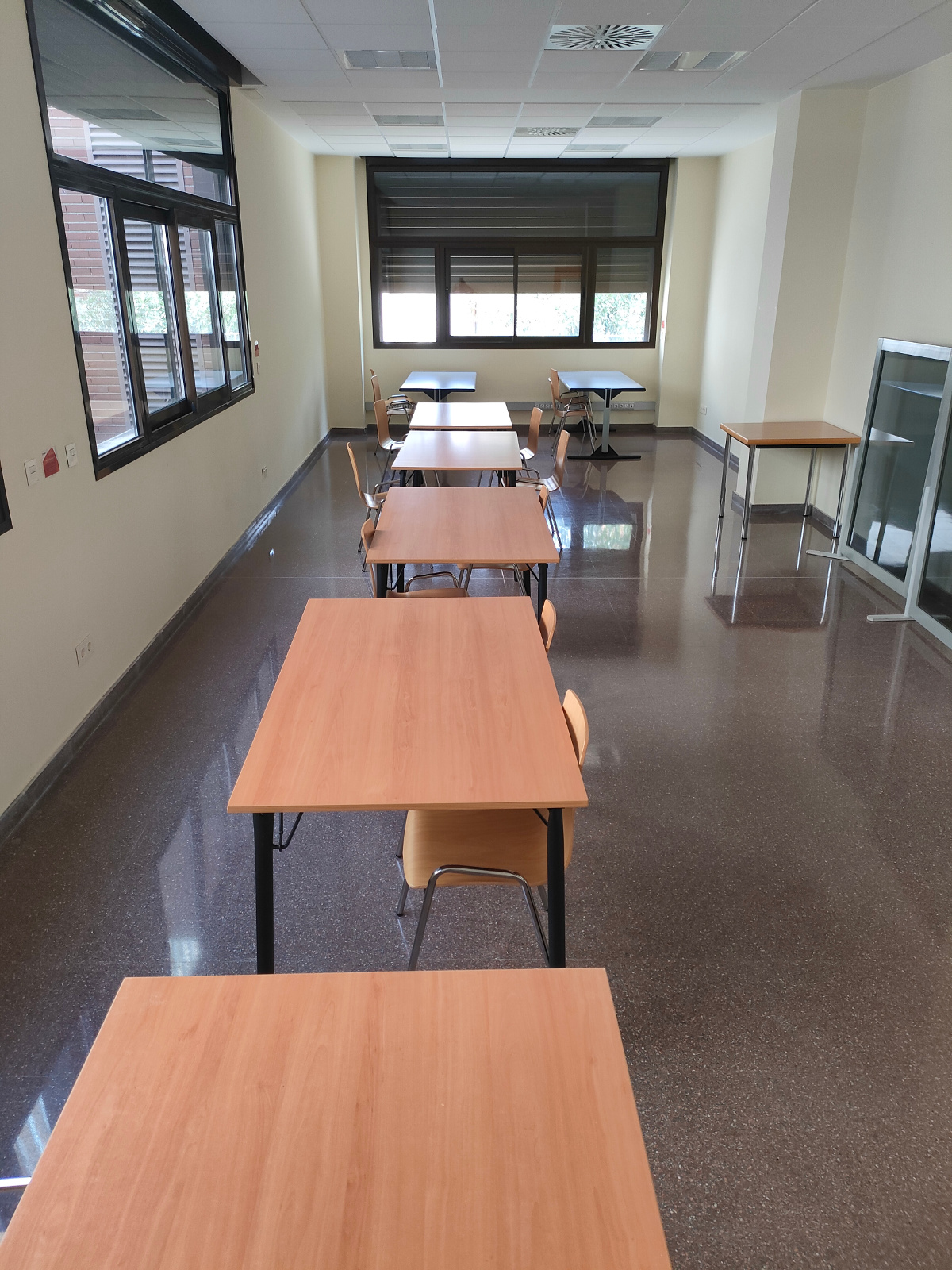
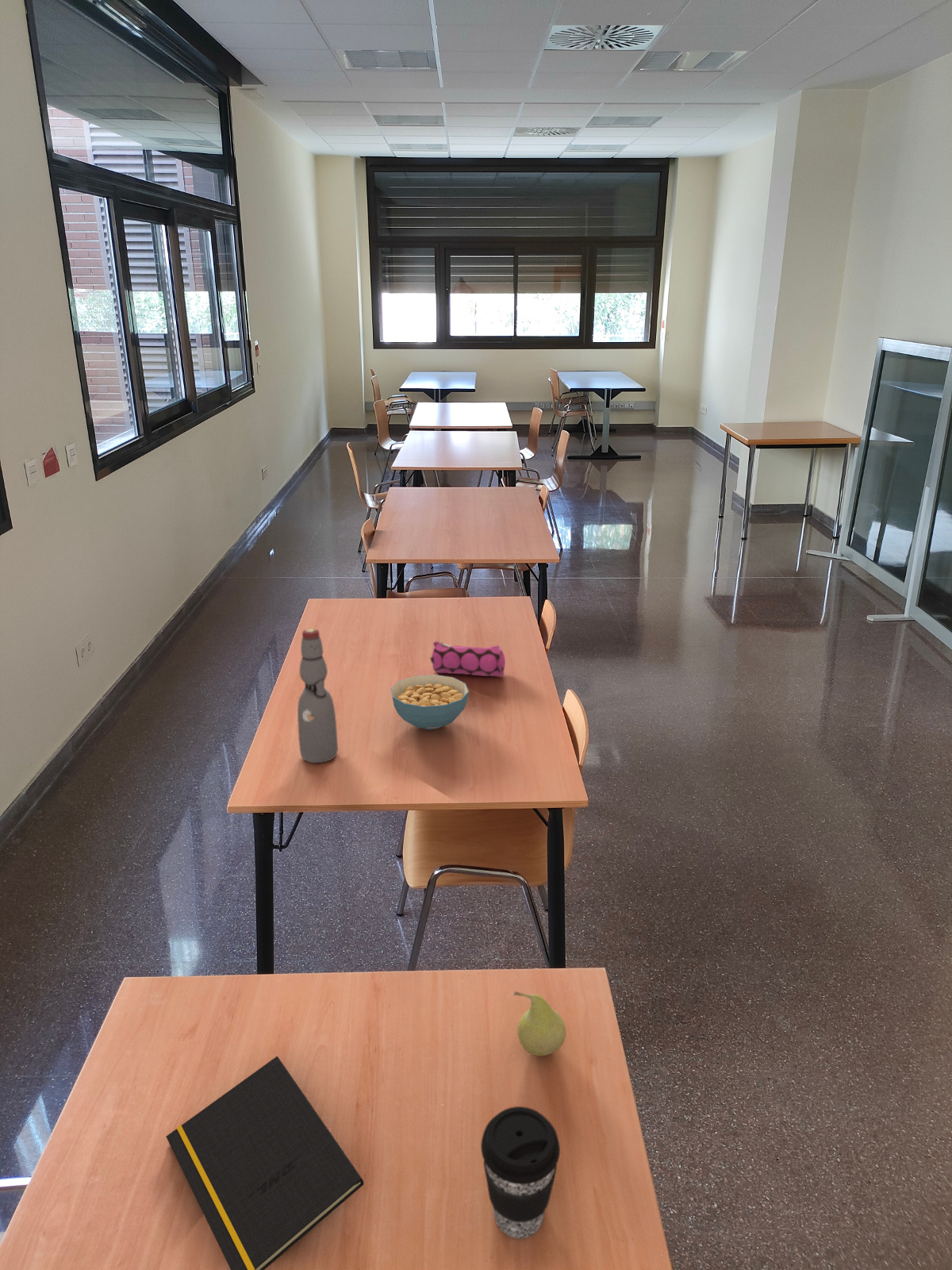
+ coffee cup [480,1106,561,1239]
+ fruit [512,991,566,1056]
+ pencil case [429,639,506,677]
+ notepad [166,1056,364,1270]
+ cereal bowl [390,674,470,730]
+ bottle [297,628,339,764]
